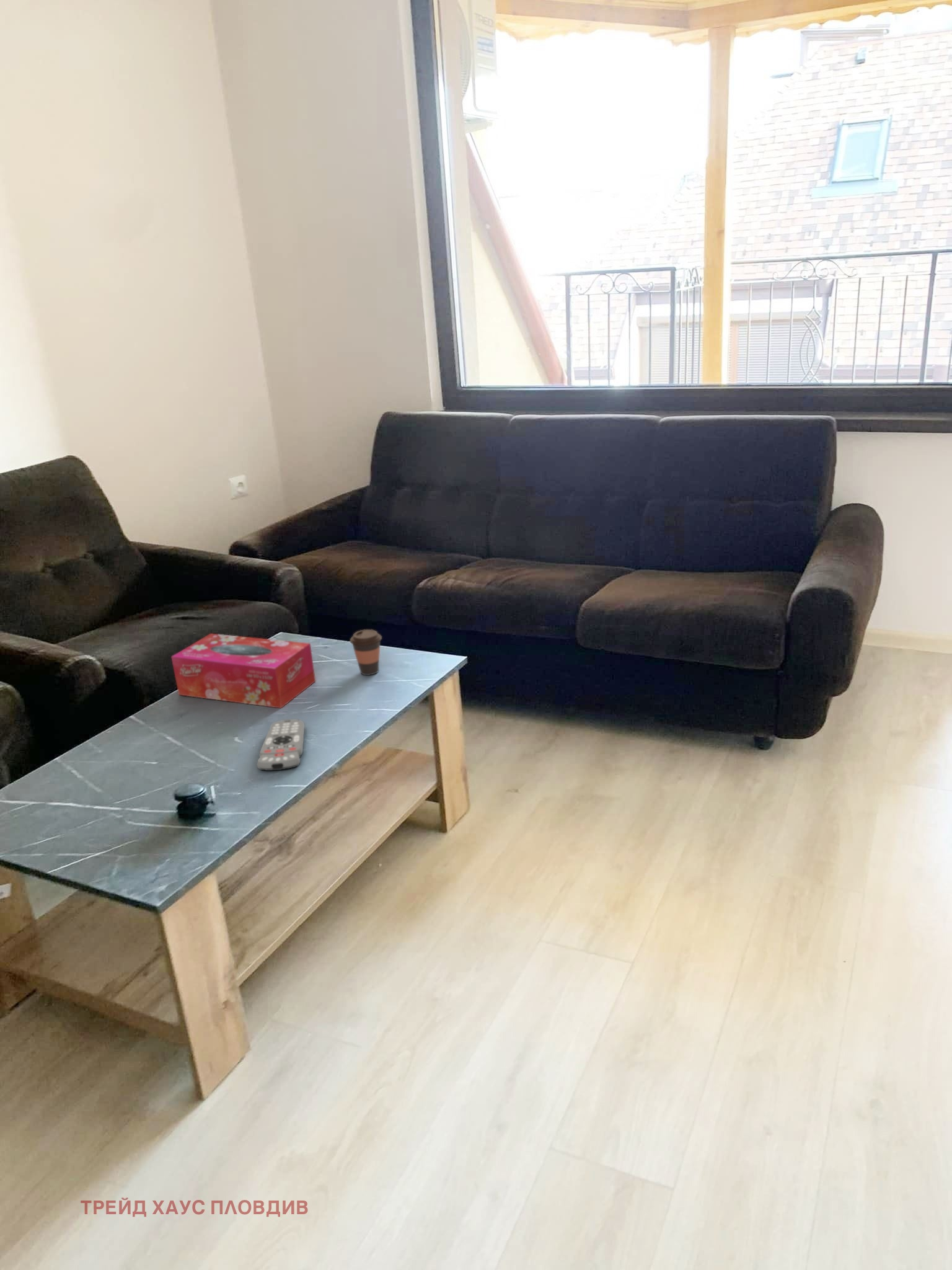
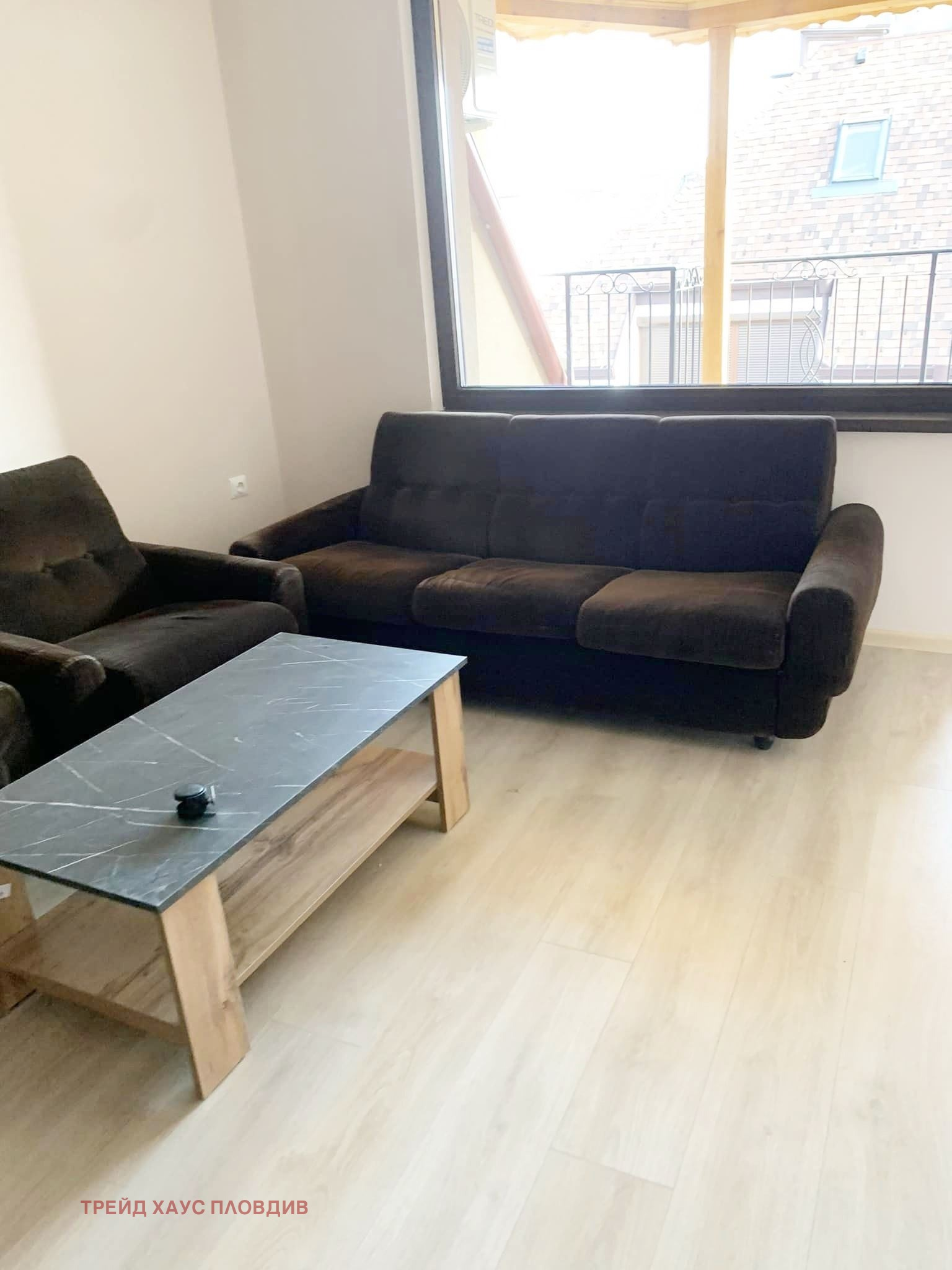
- remote control [256,719,306,771]
- tissue box [170,633,316,709]
- coffee cup [350,629,382,676]
